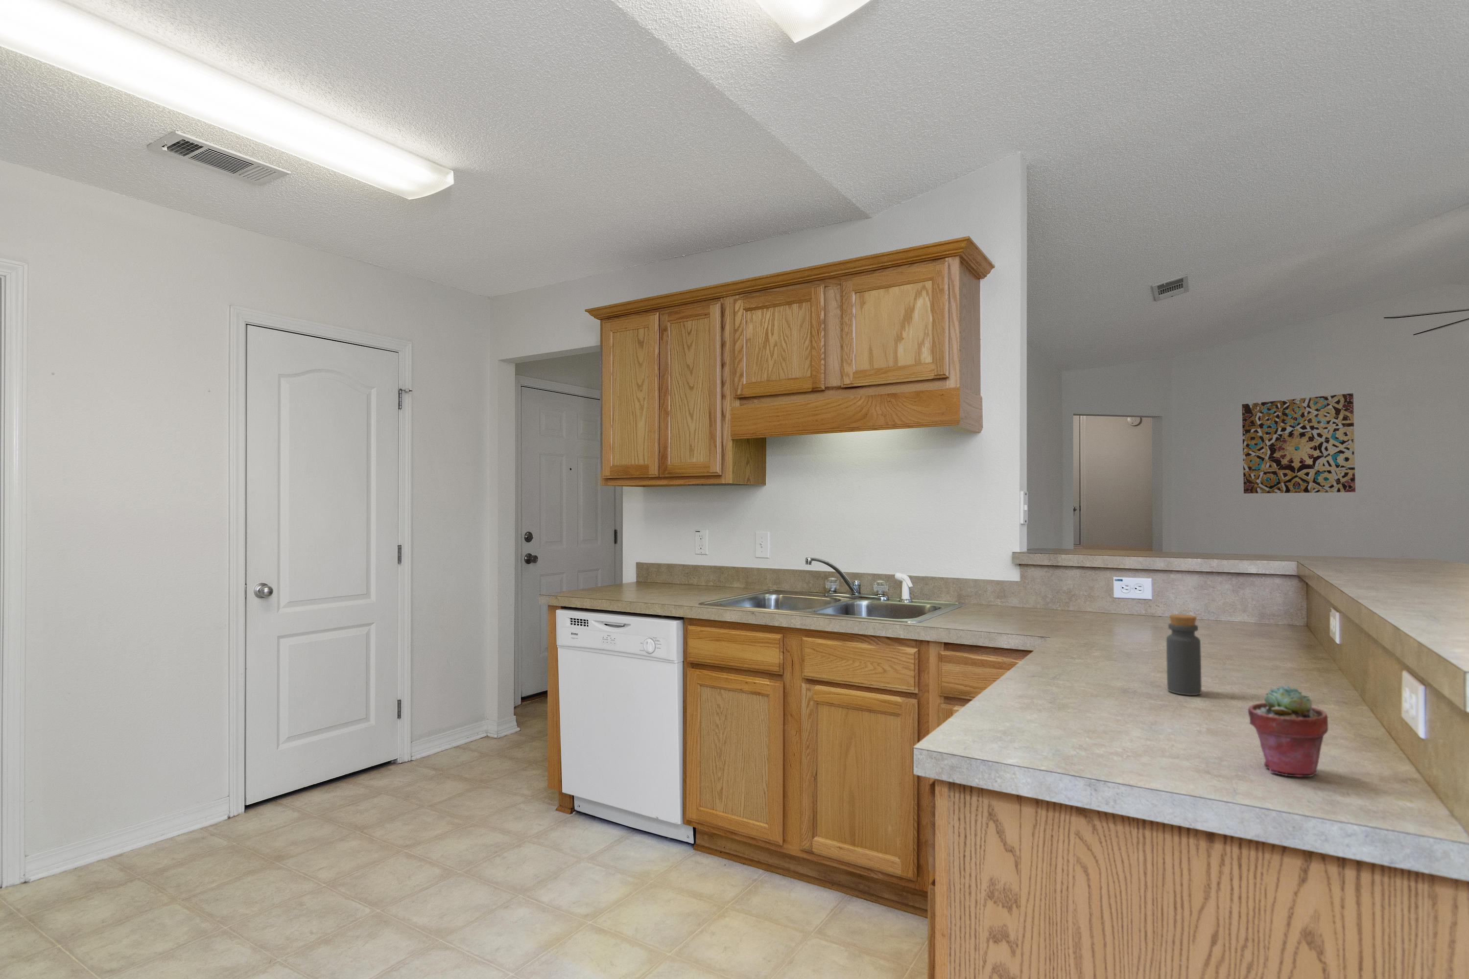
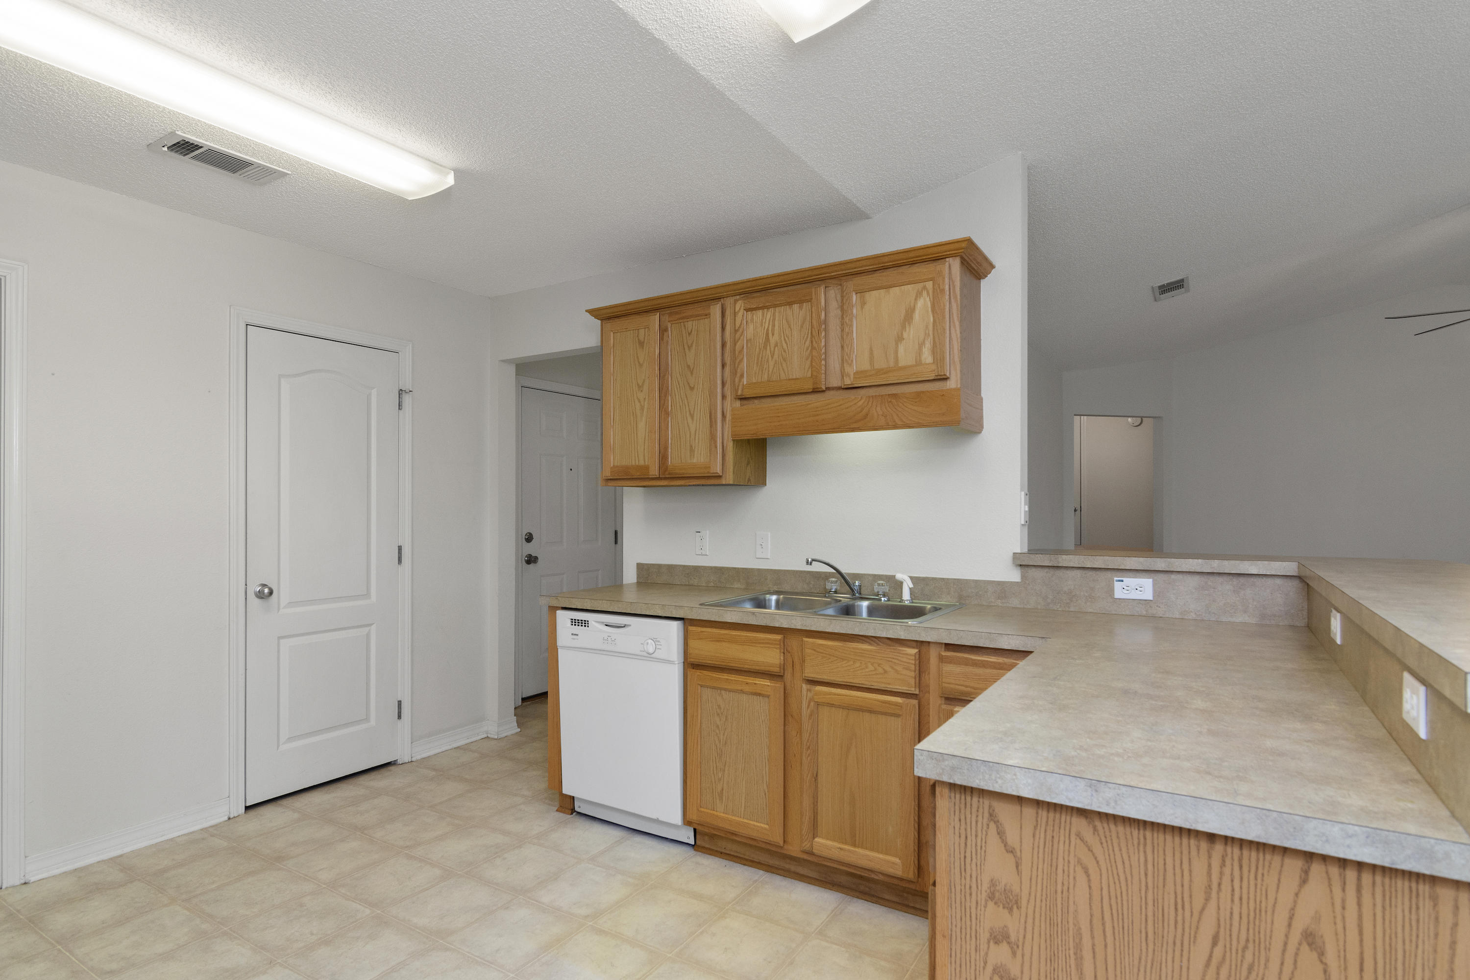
- potted succulent [1248,684,1328,777]
- wall art [1242,392,1356,494]
- bottle [1166,613,1202,696]
